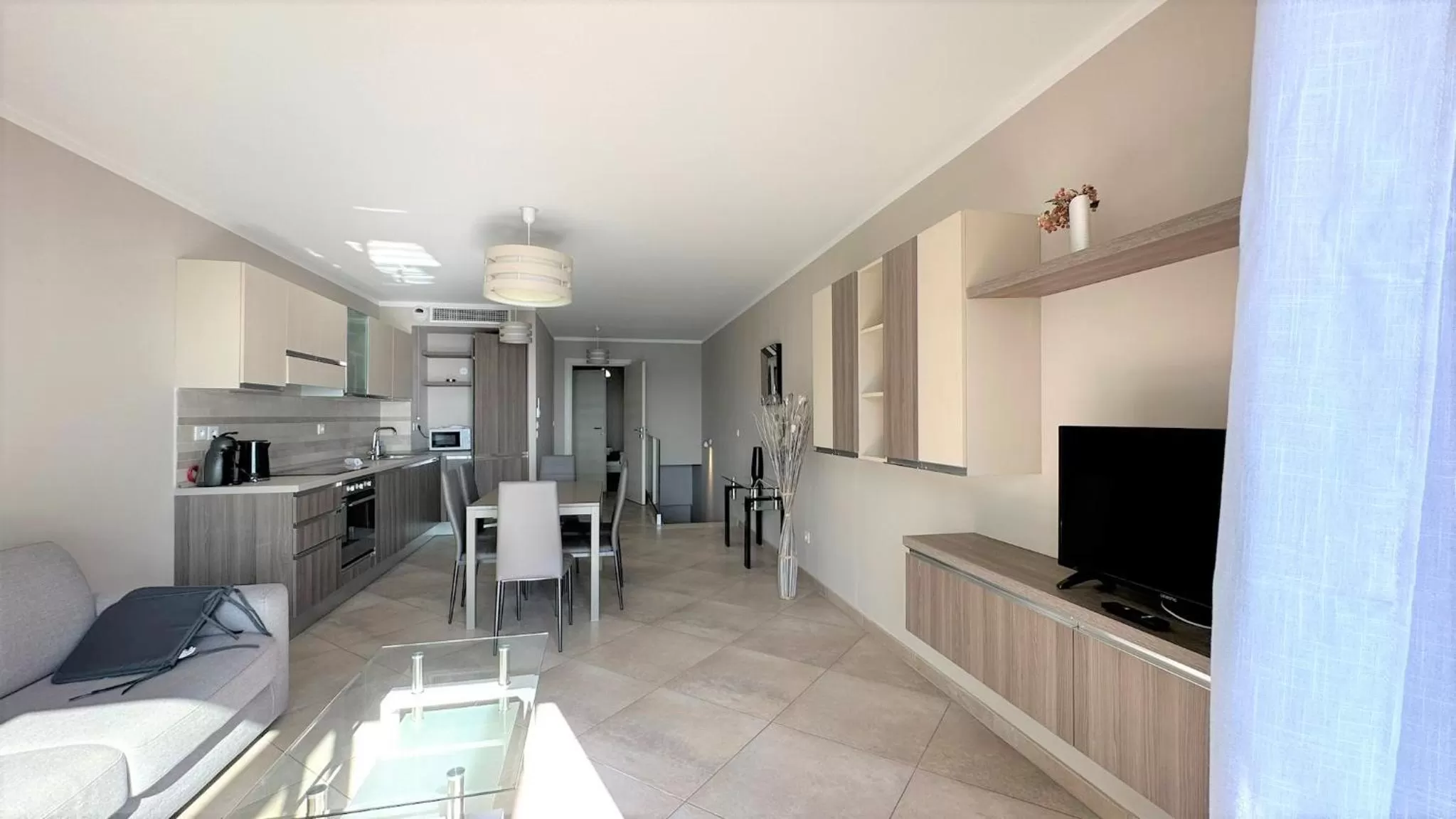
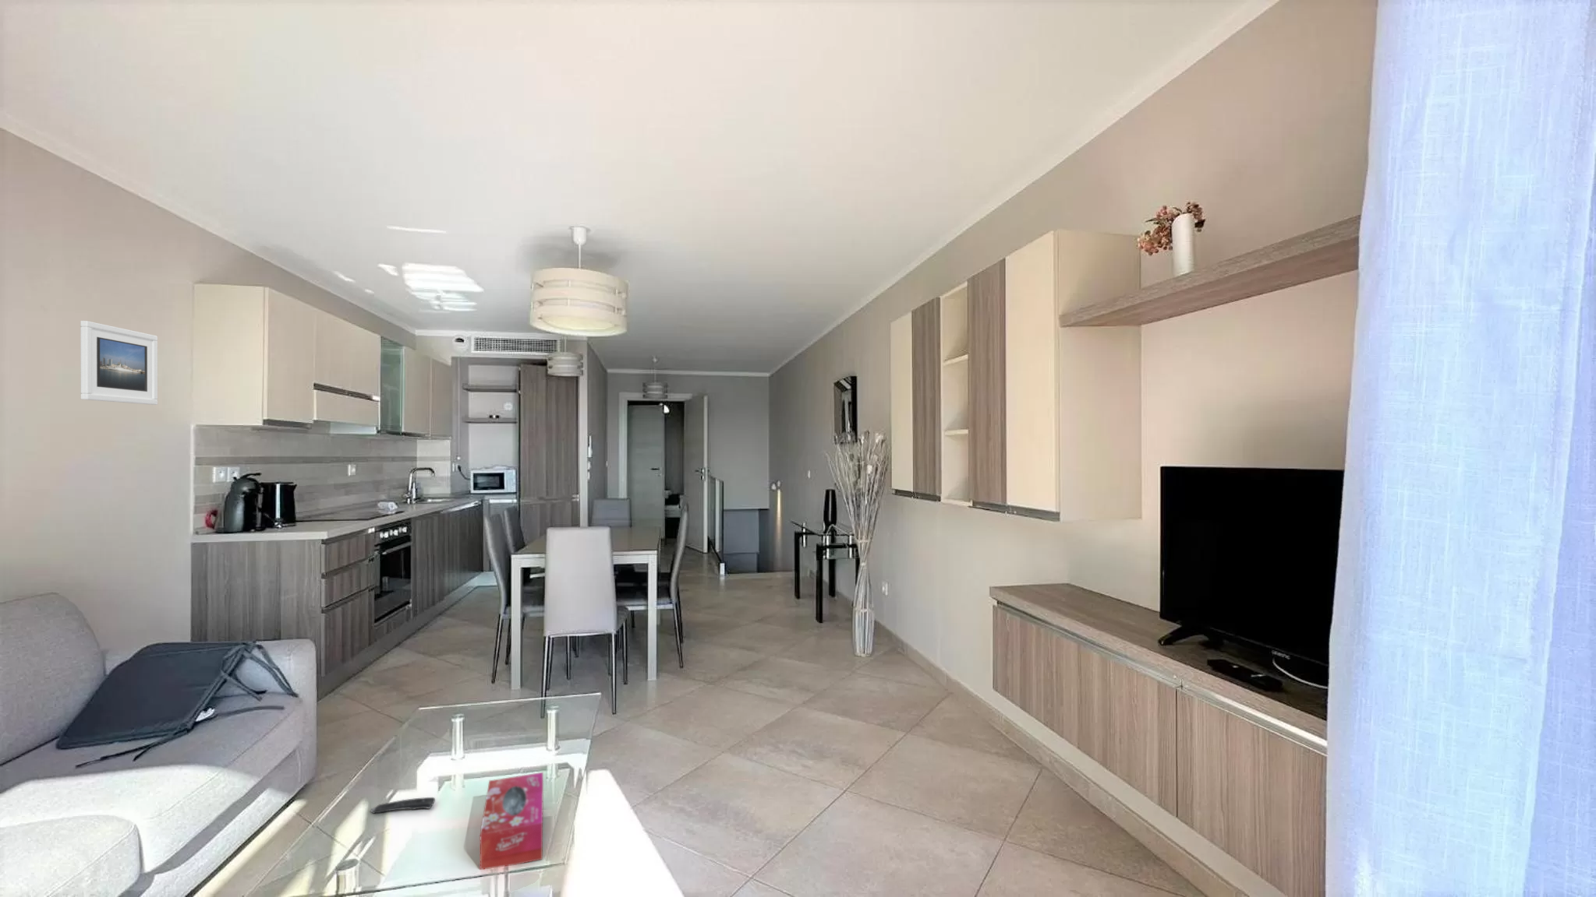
+ remote control [369,796,436,815]
+ tissue box [479,772,544,871]
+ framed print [80,320,158,405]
